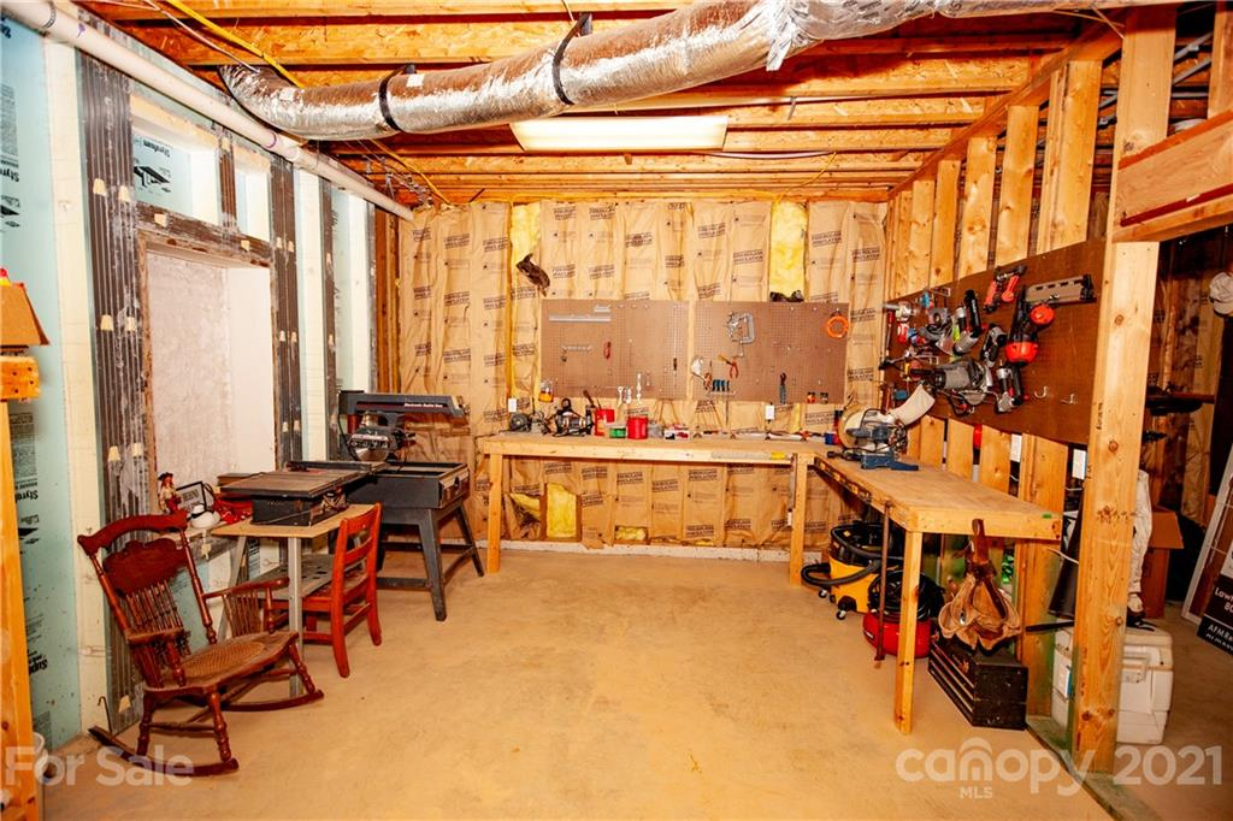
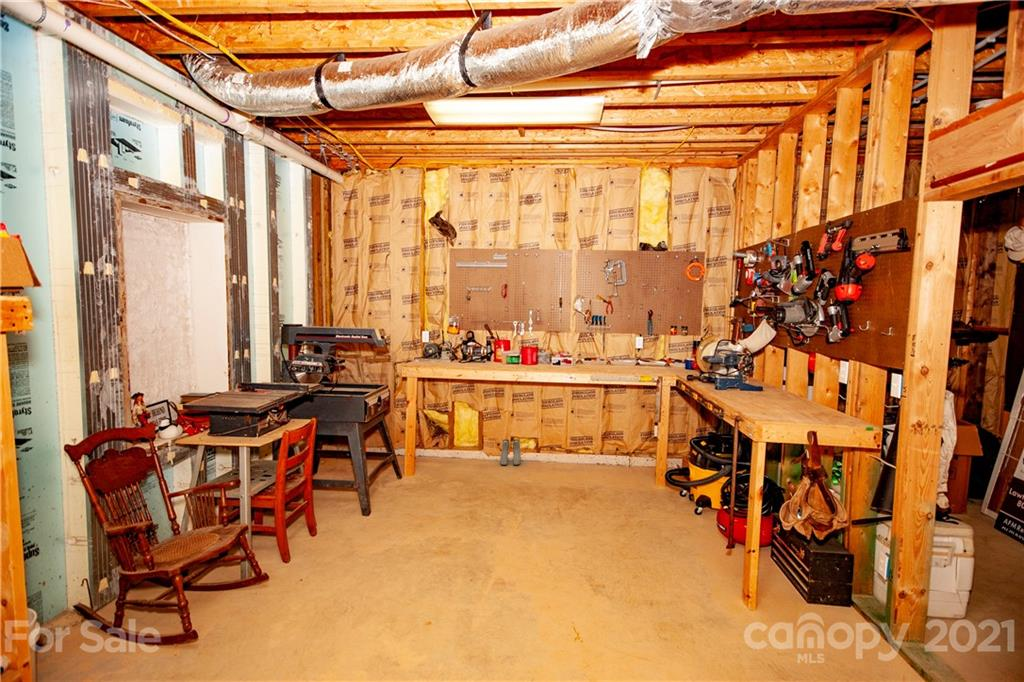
+ boots [499,438,522,466]
